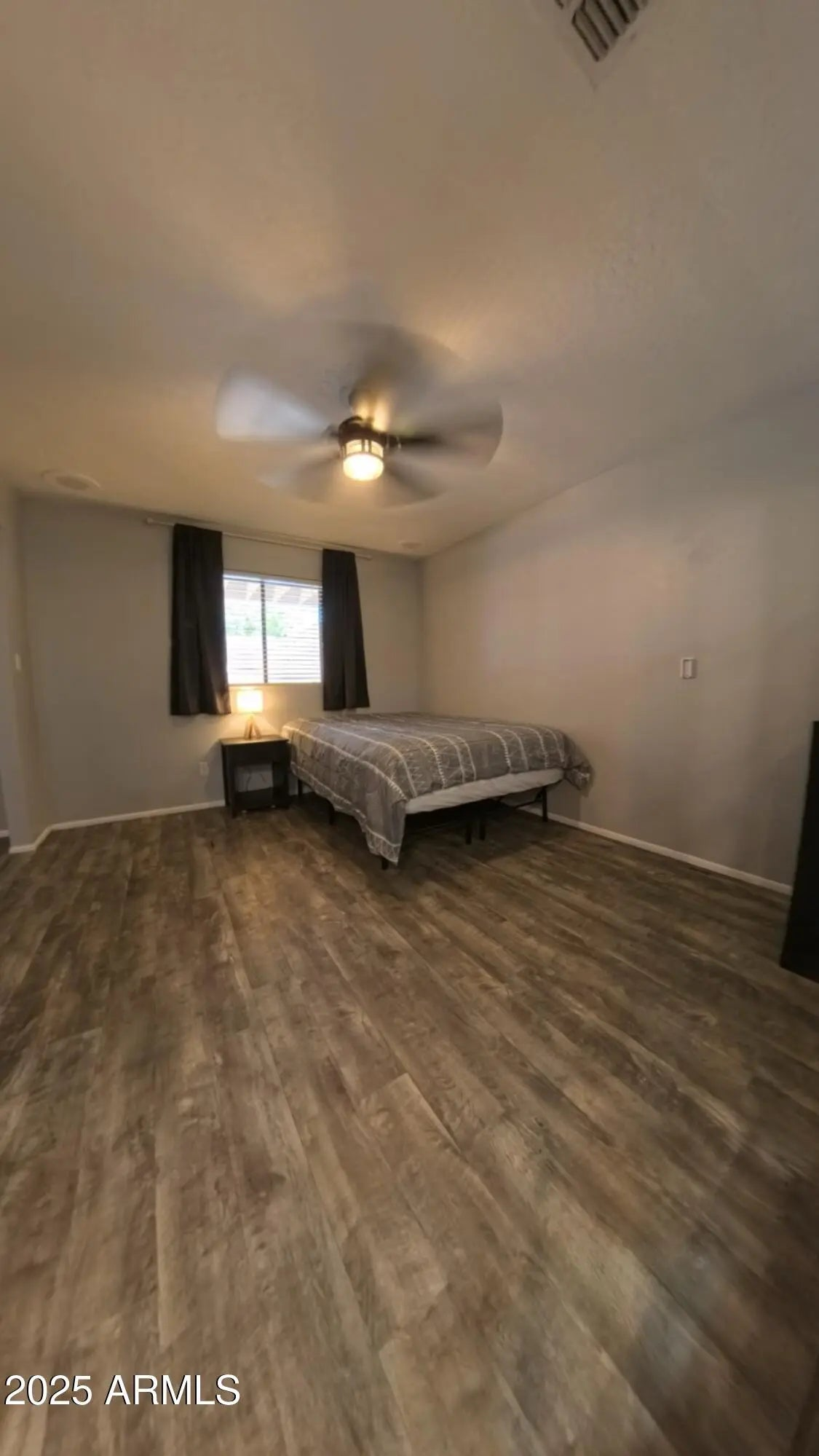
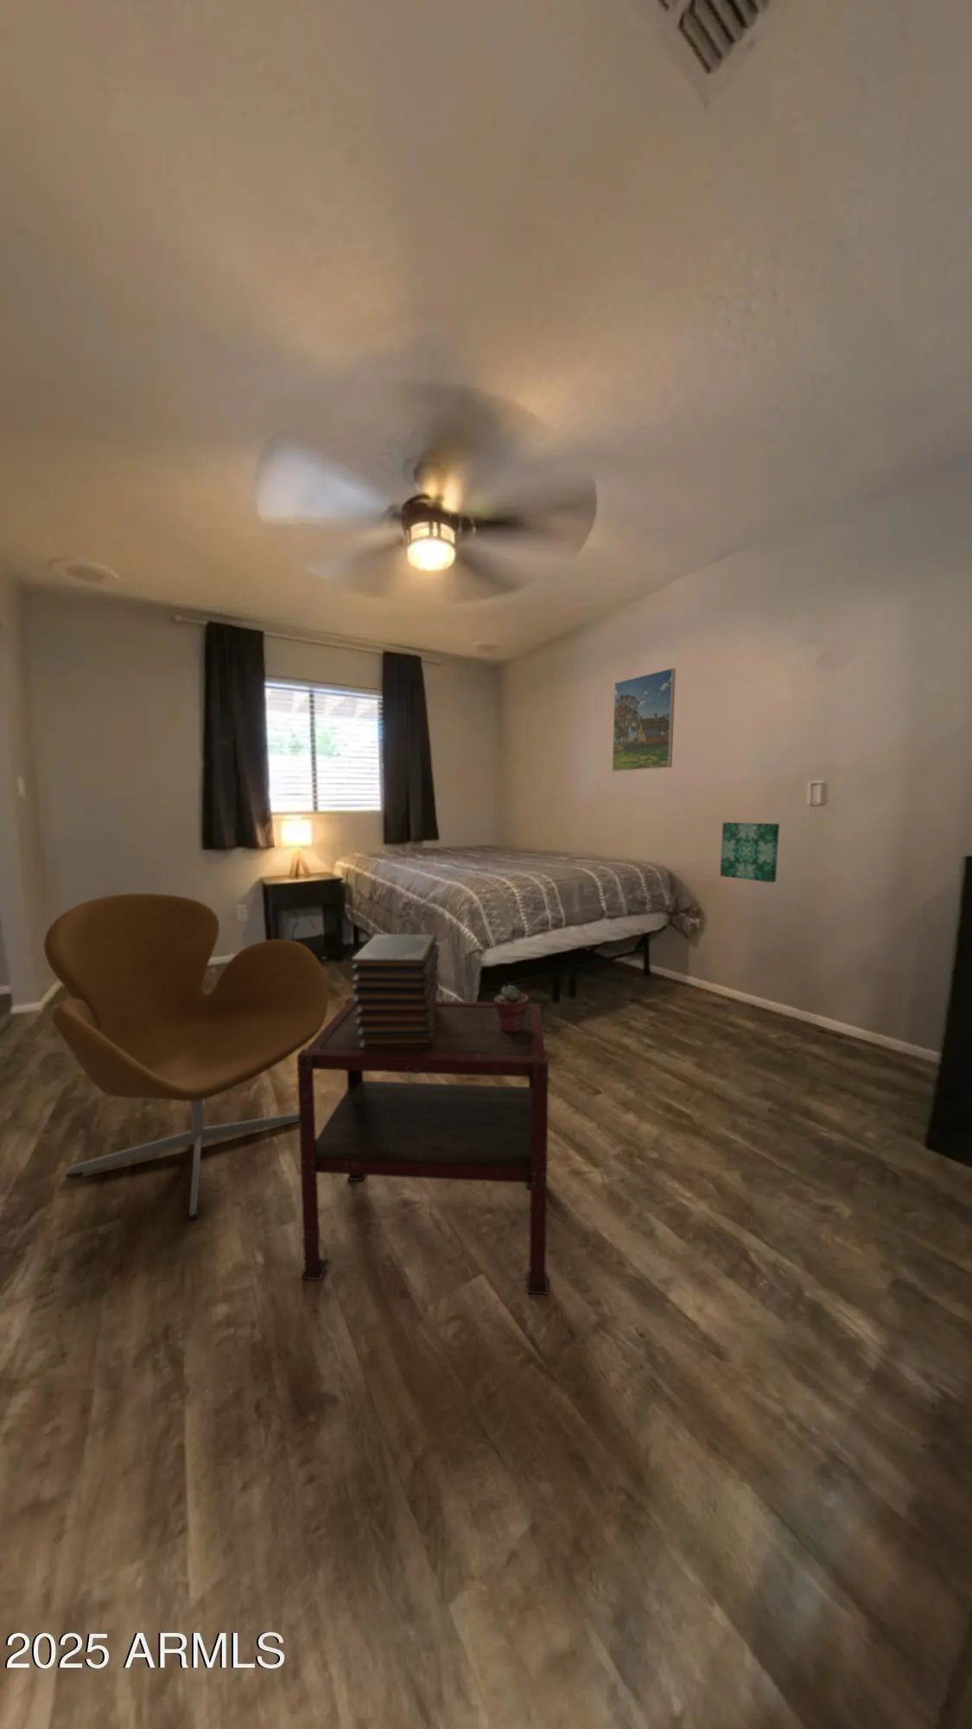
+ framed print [611,667,676,772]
+ potted succulent [494,984,529,1033]
+ wall art [719,822,780,884]
+ book stack [351,933,440,1049]
+ side table [297,996,549,1296]
+ armchair [43,893,329,1221]
